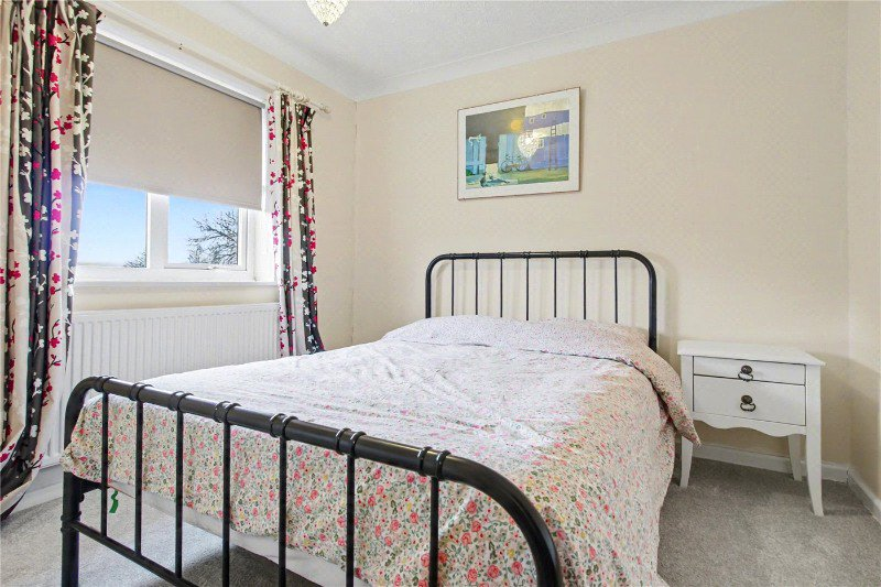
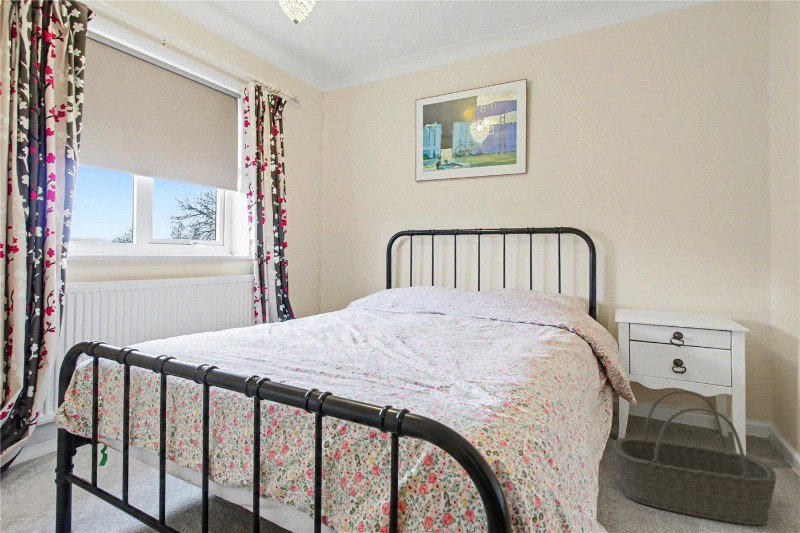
+ basket [613,389,778,526]
